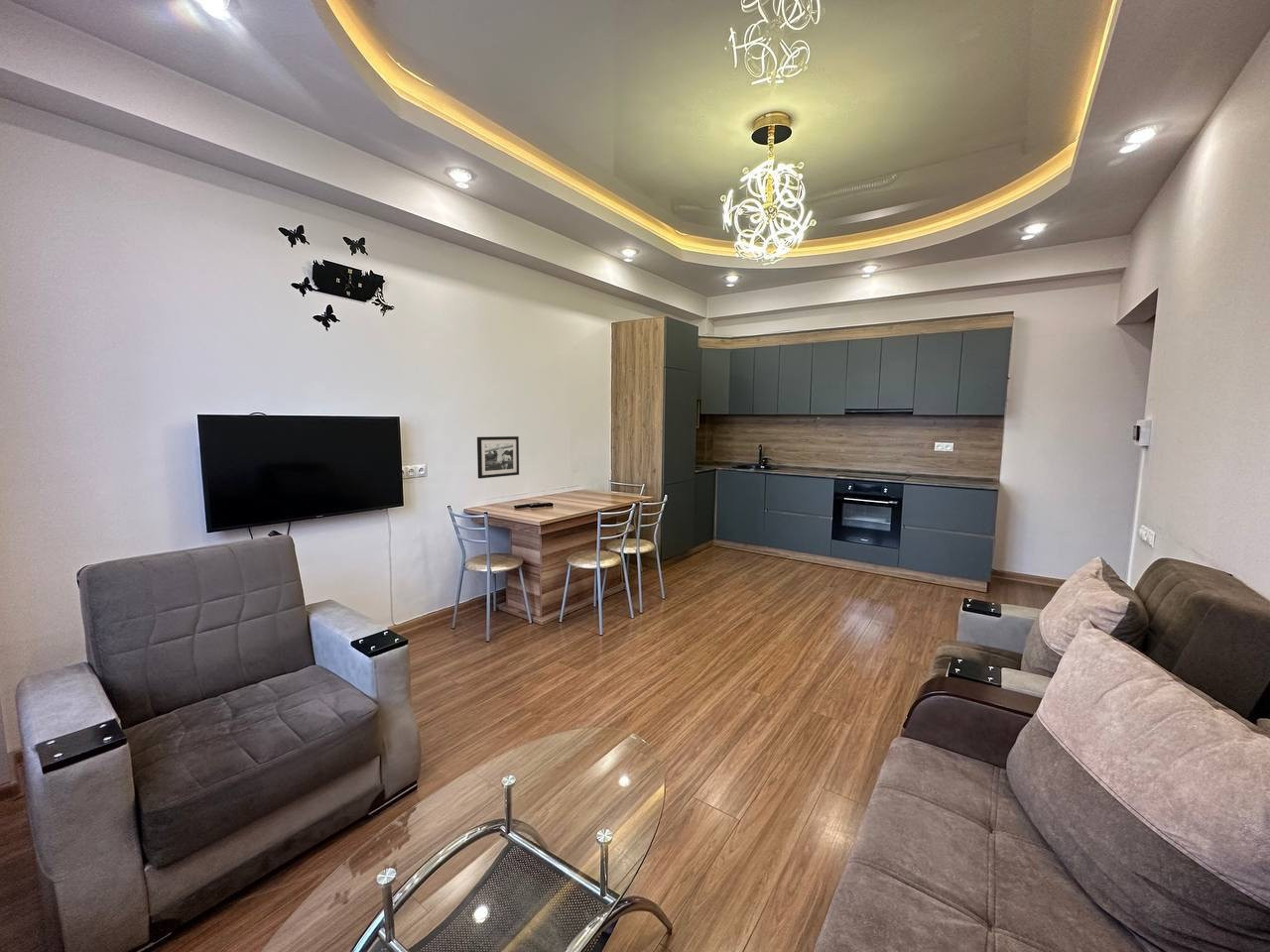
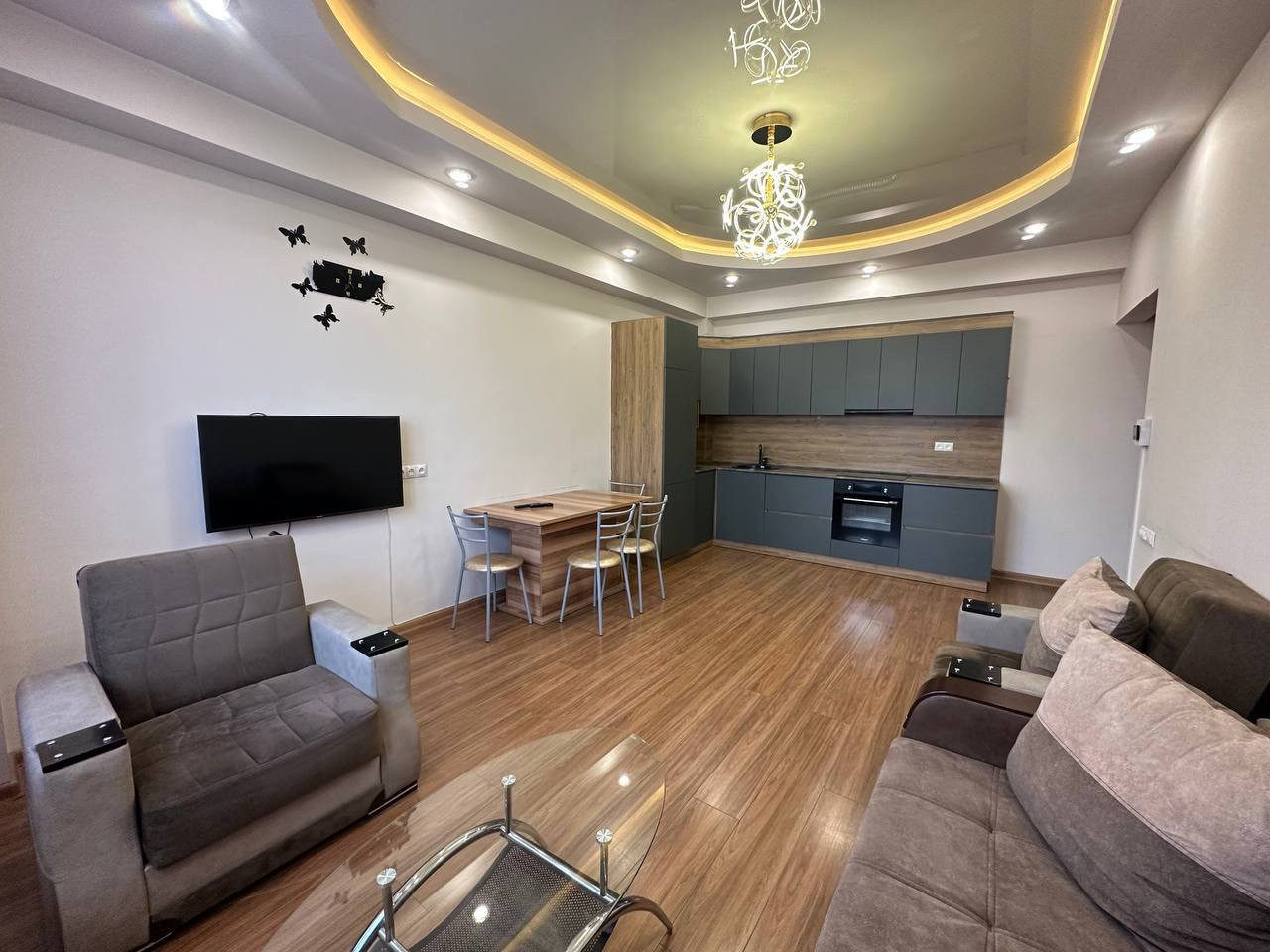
- picture frame [476,435,520,480]
